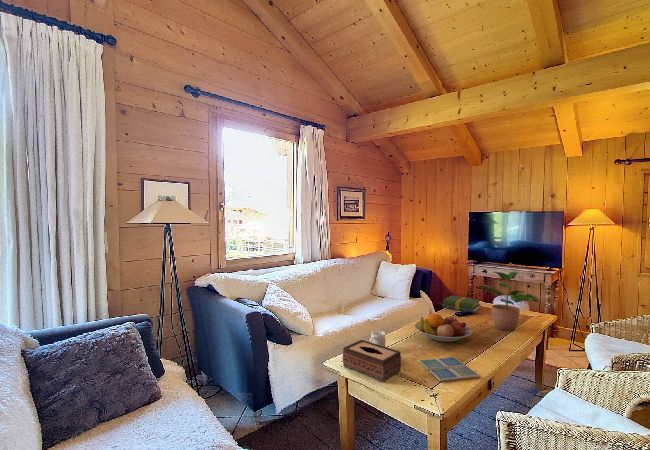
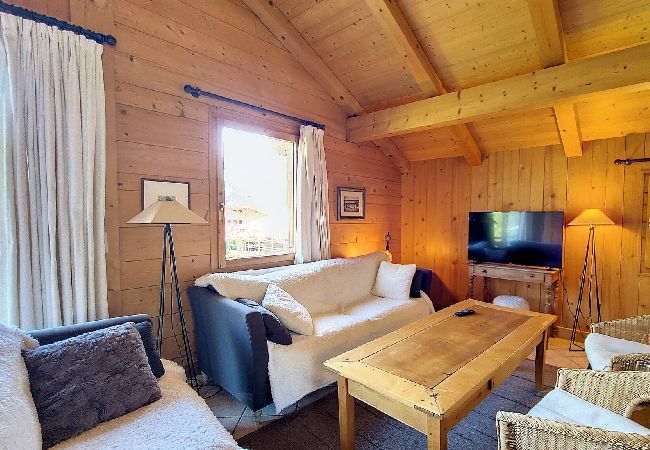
- potted plant [475,271,540,332]
- tissue box [342,339,402,383]
- mug [369,330,387,347]
- drink coaster [418,356,481,382]
- fruit bowl [414,313,473,343]
- book [441,295,482,314]
